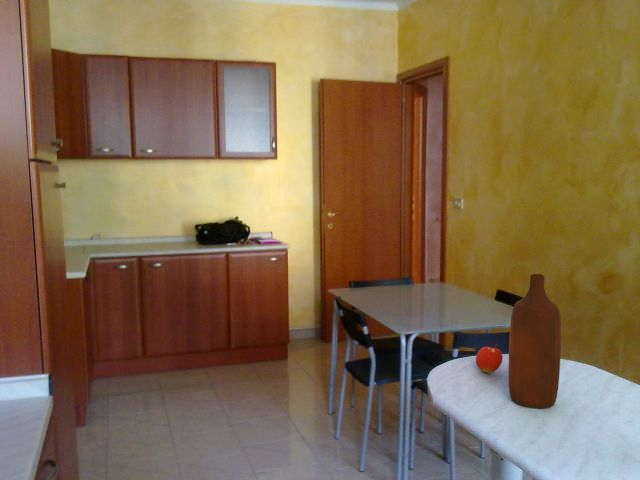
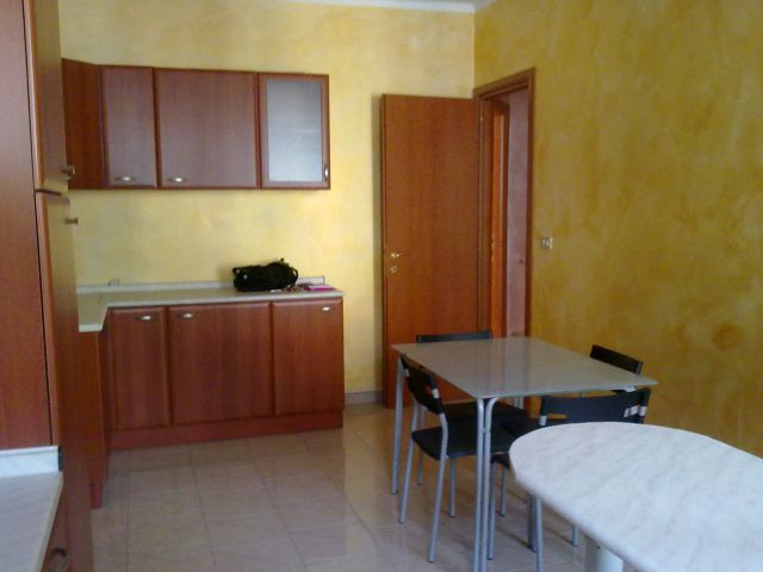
- fruit [475,343,504,374]
- bottle [507,273,562,409]
